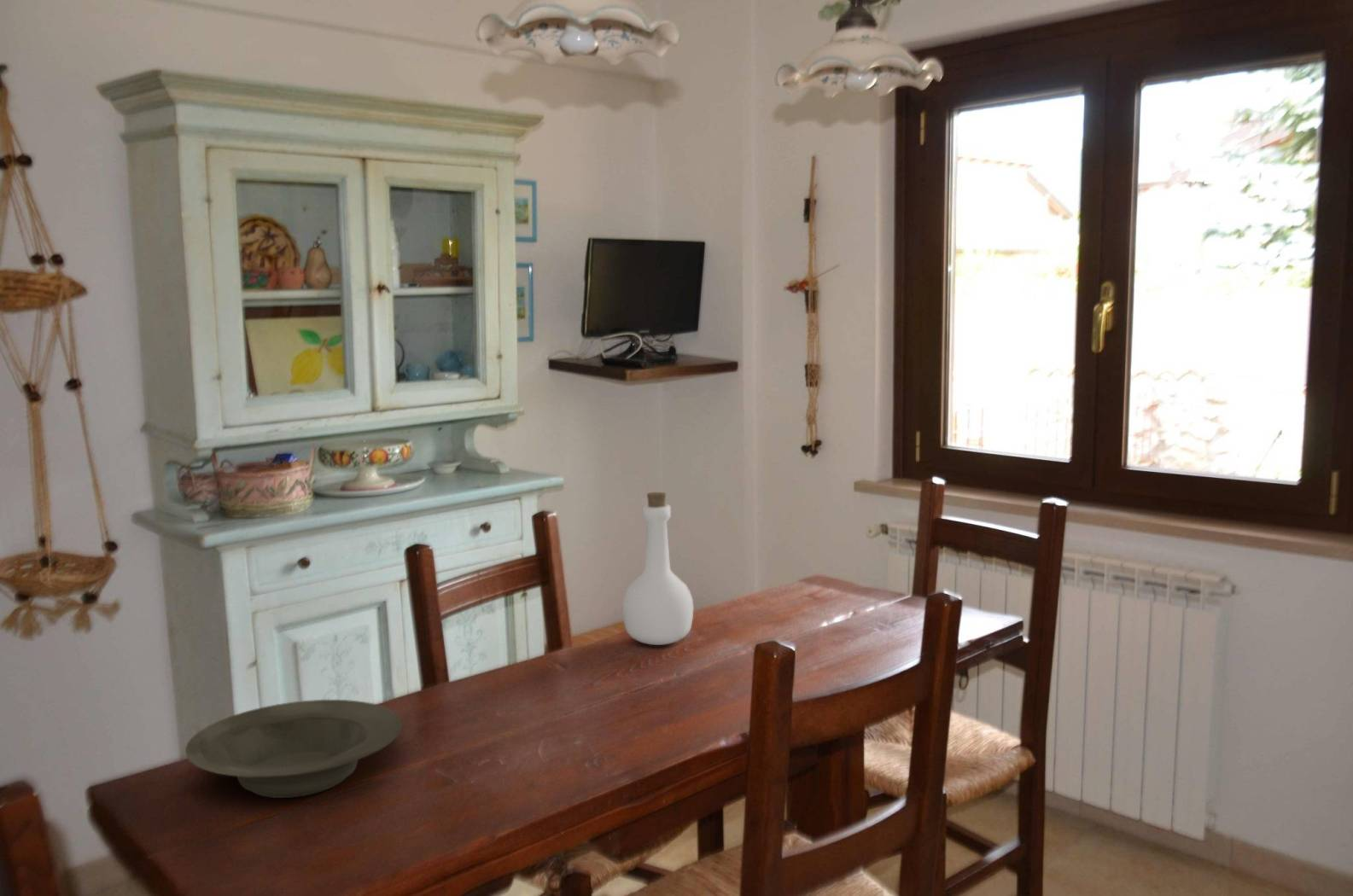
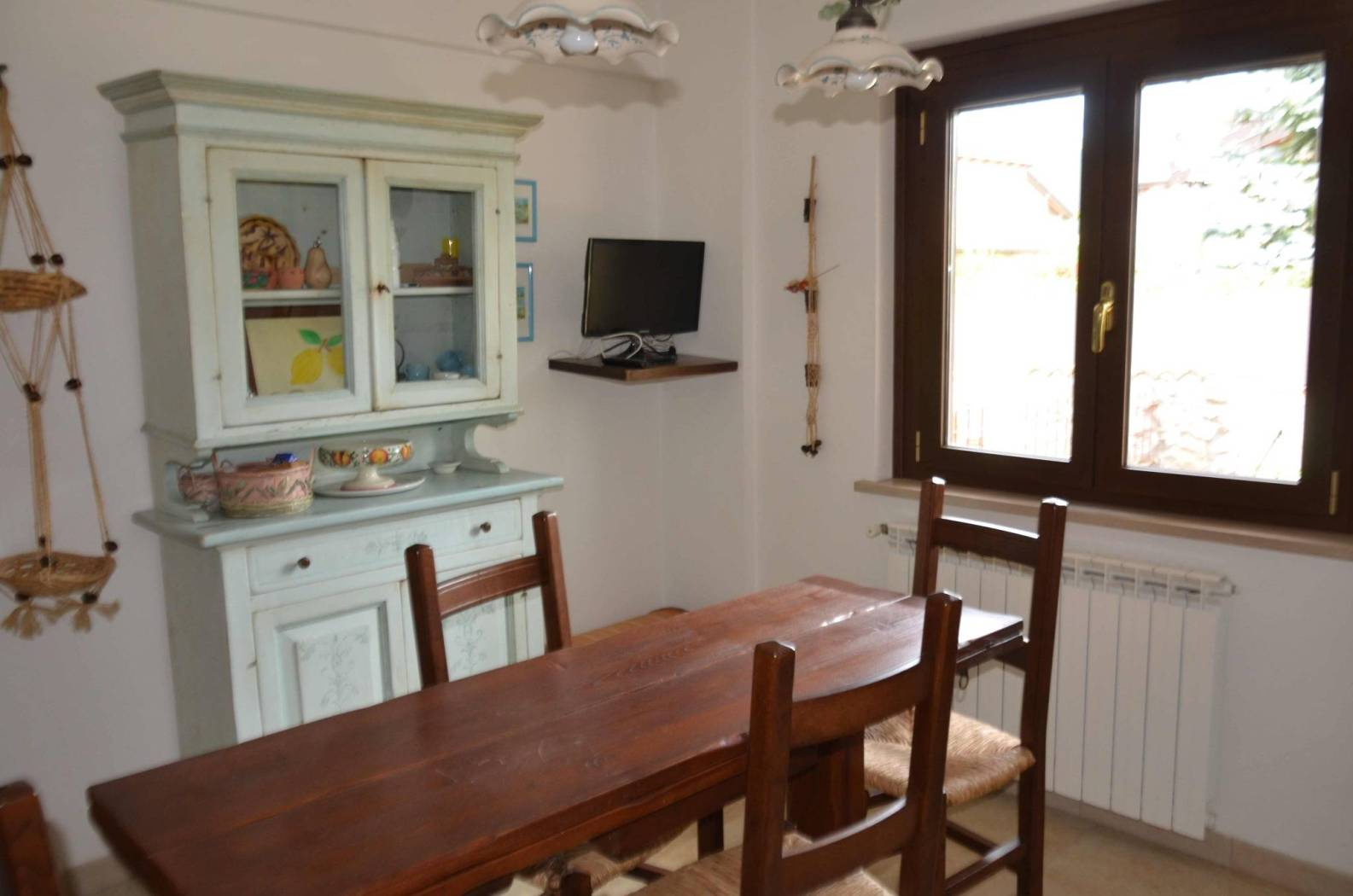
- bowl [184,699,403,799]
- bottle [621,492,694,646]
